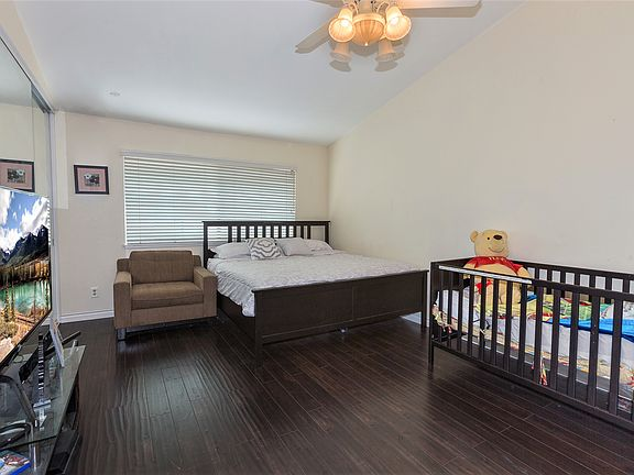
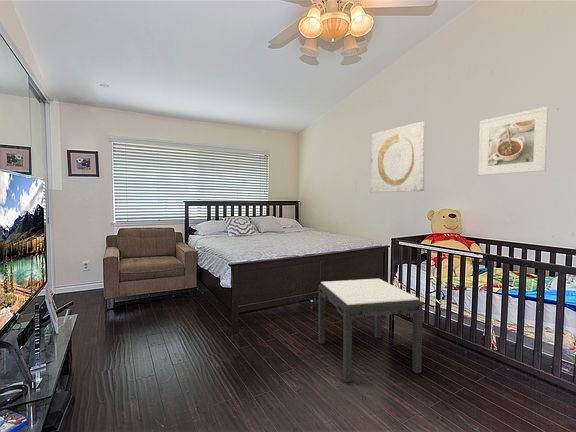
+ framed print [477,106,549,176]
+ wall art [369,120,427,194]
+ side table [317,278,424,384]
